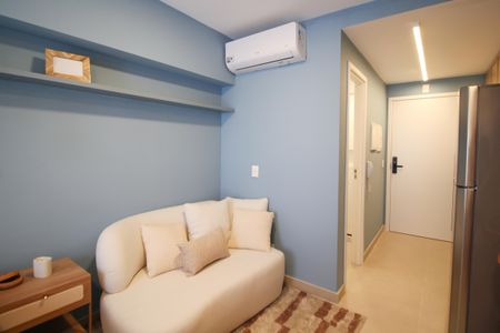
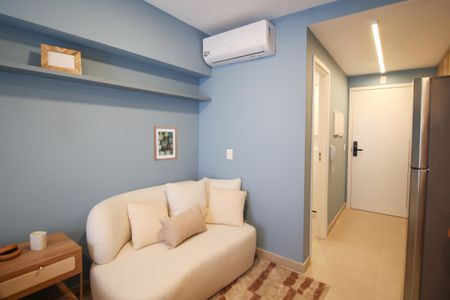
+ wall art [153,125,178,162]
